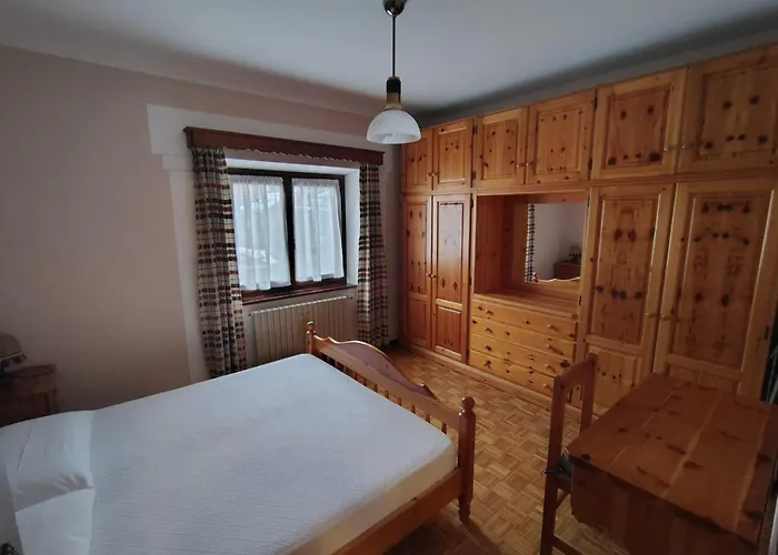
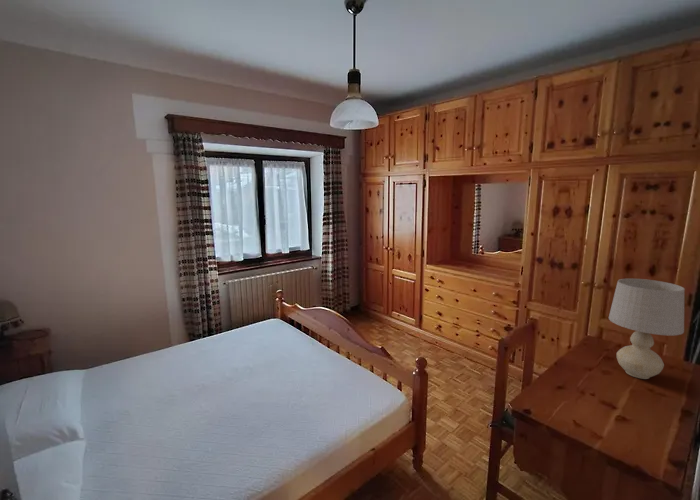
+ table lamp [608,278,685,380]
